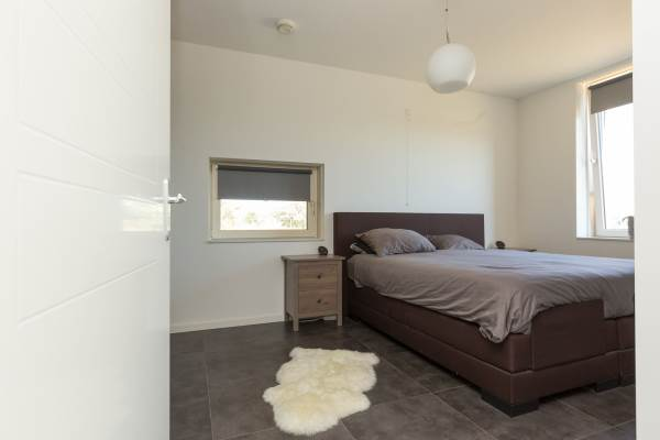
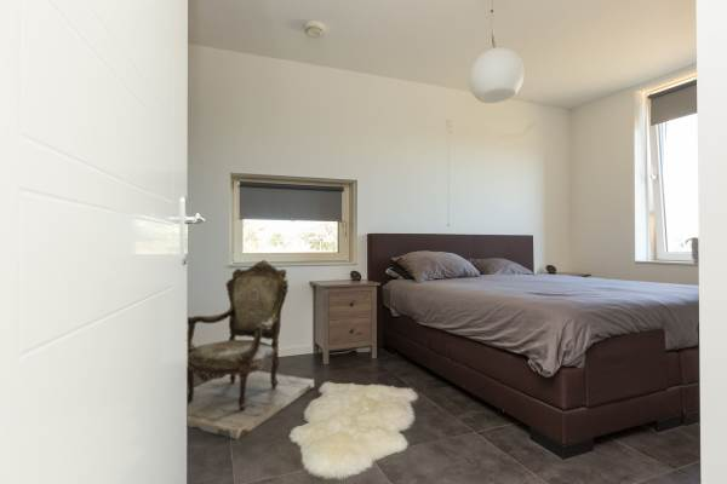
+ armchair [187,259,316,440]
